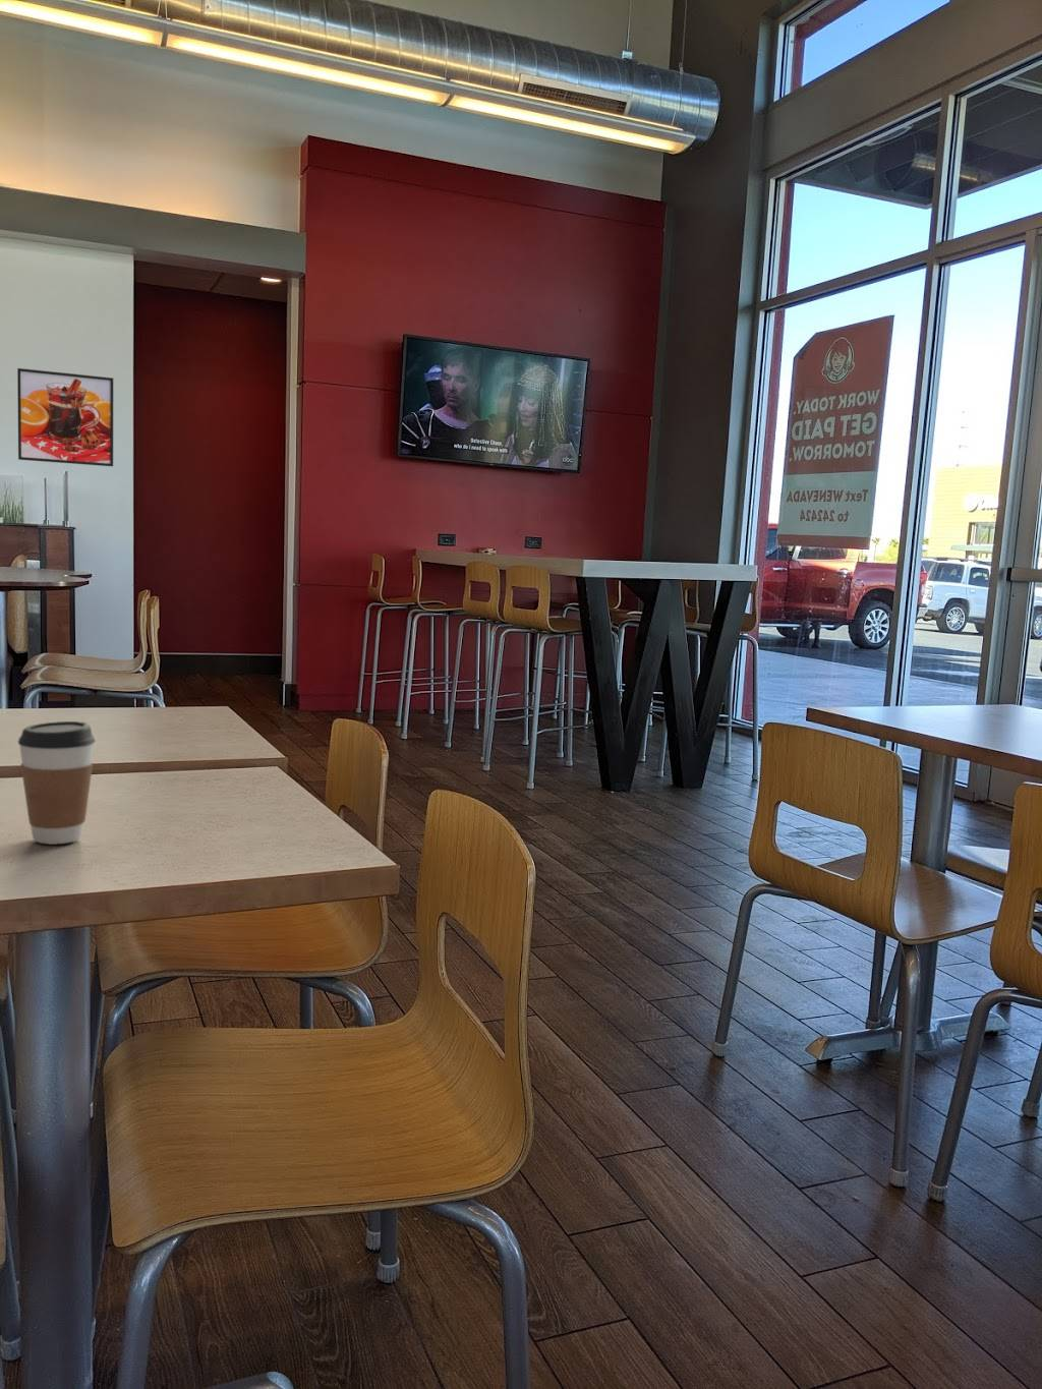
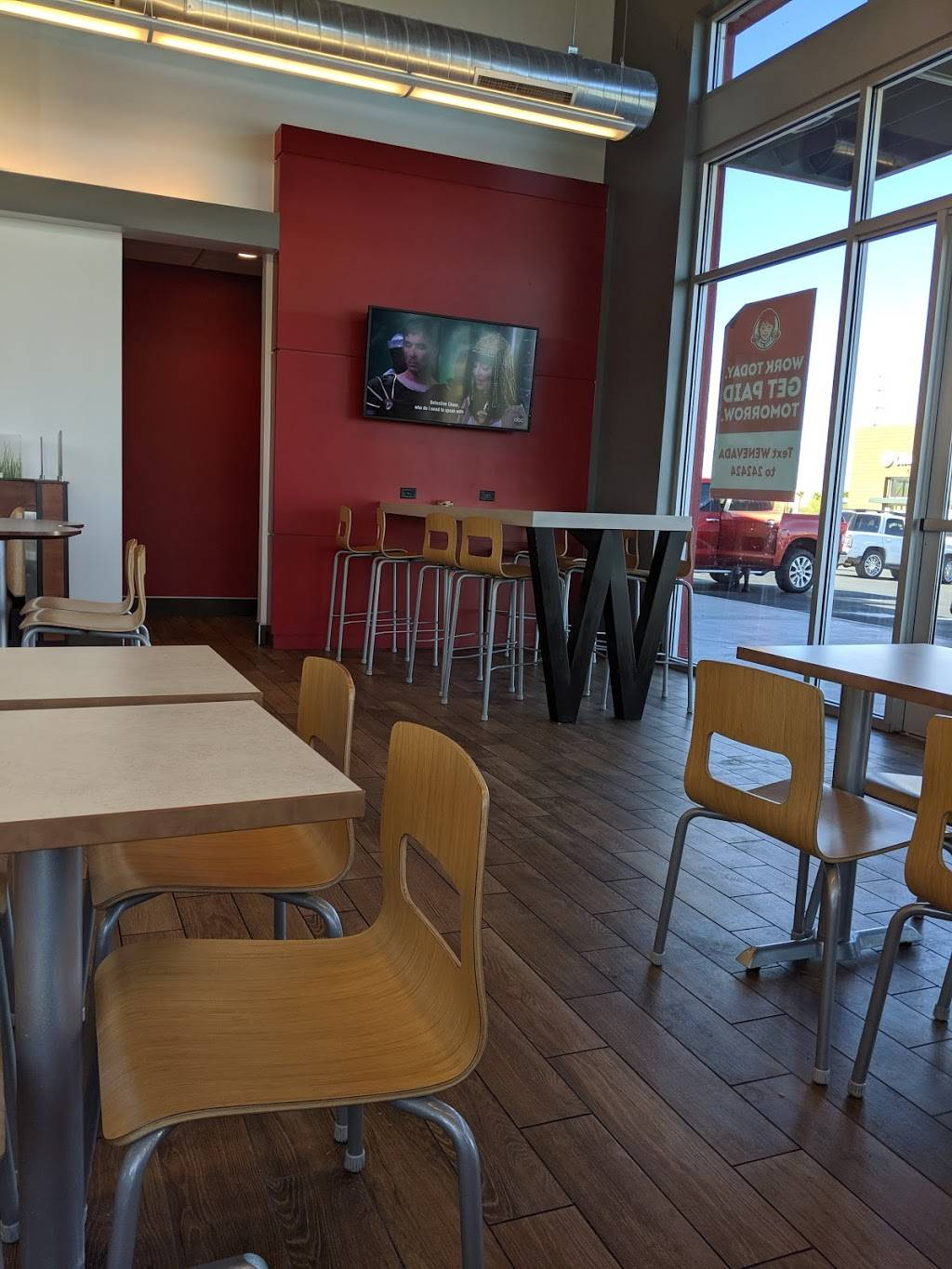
- coffee cup [18,720,96,846]
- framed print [16,368,114,467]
